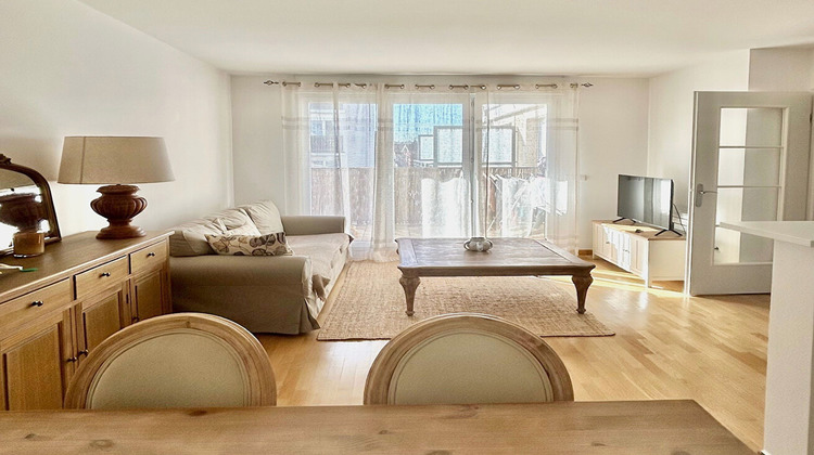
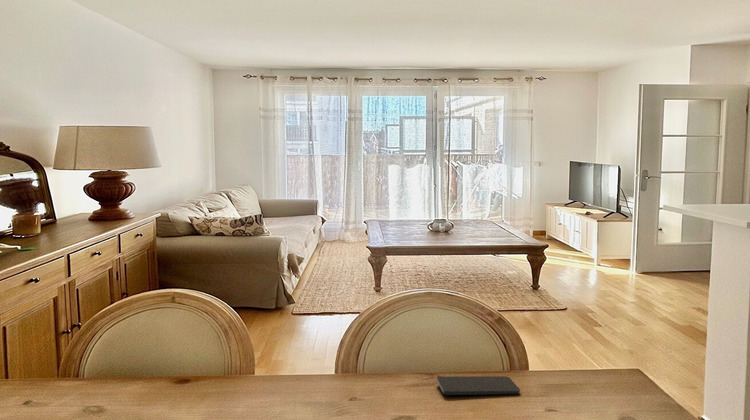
+ smartphone [436,375,521,396]
